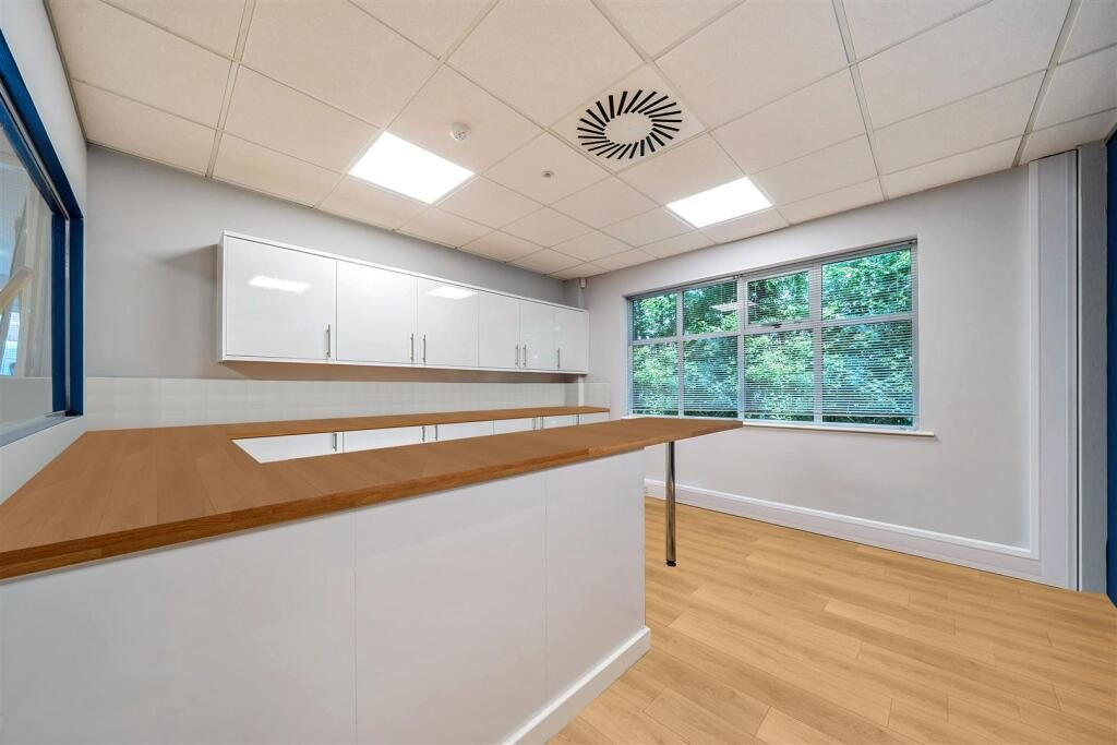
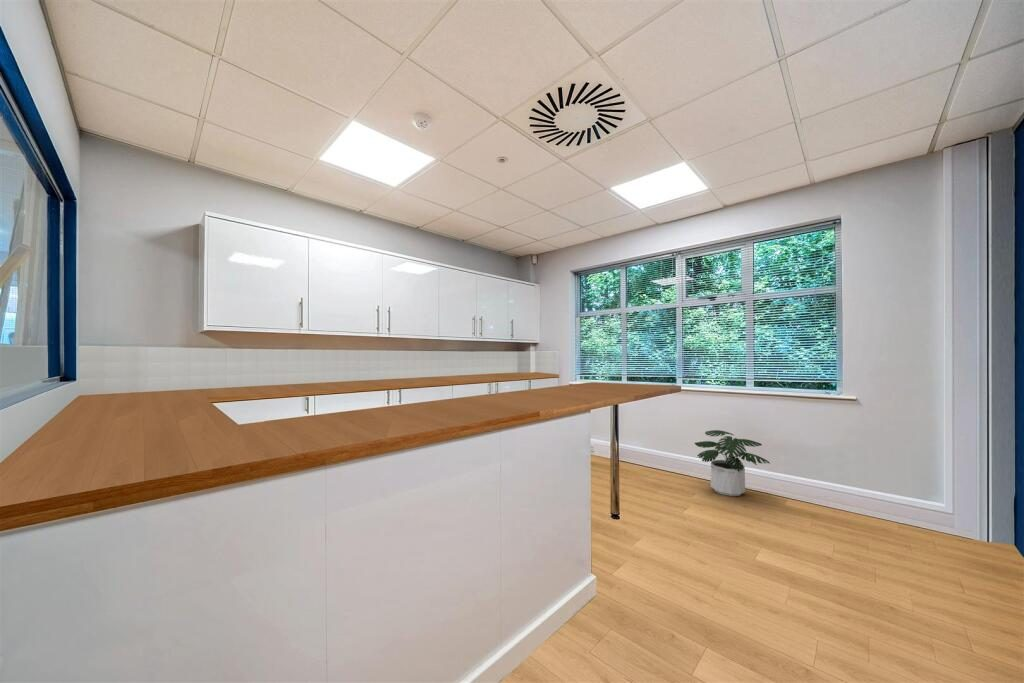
+ potted plant [694,429,770,497]
